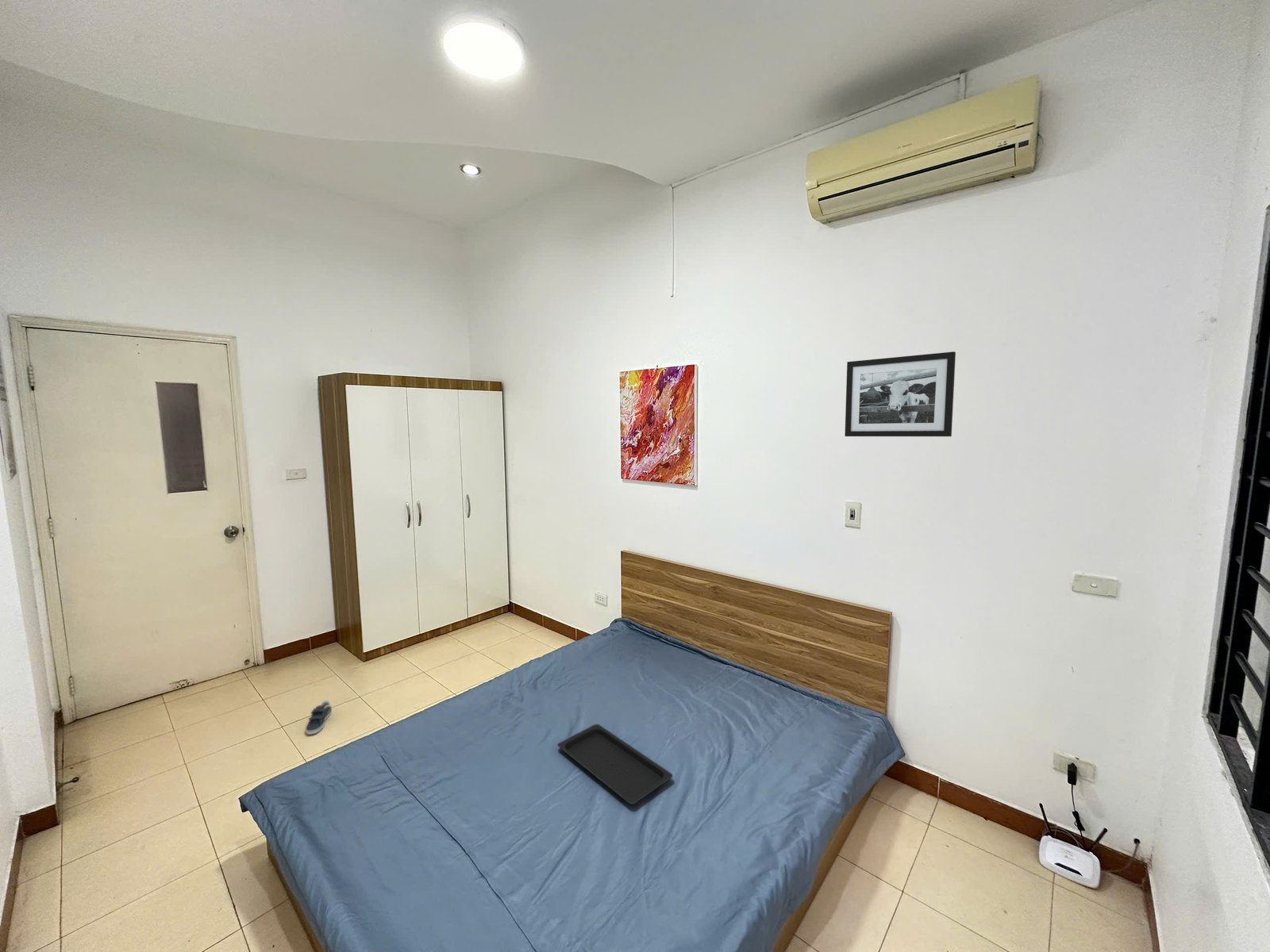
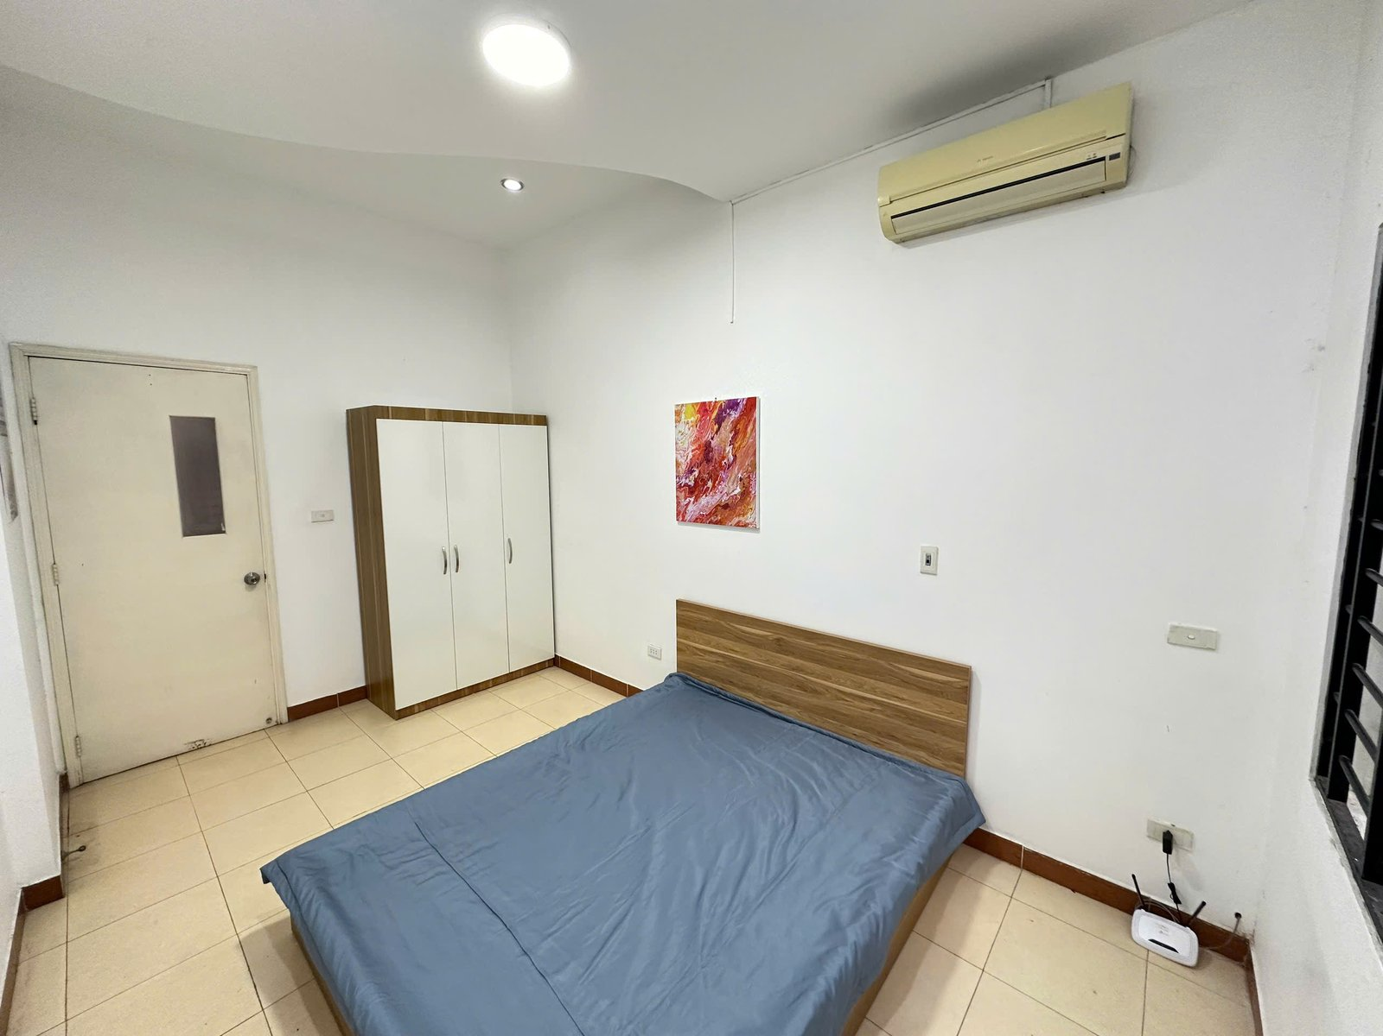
- sneaker [305,699,333,735]
- picture frame [844,351,956,437]
- serving tray [556,724,674,805]
